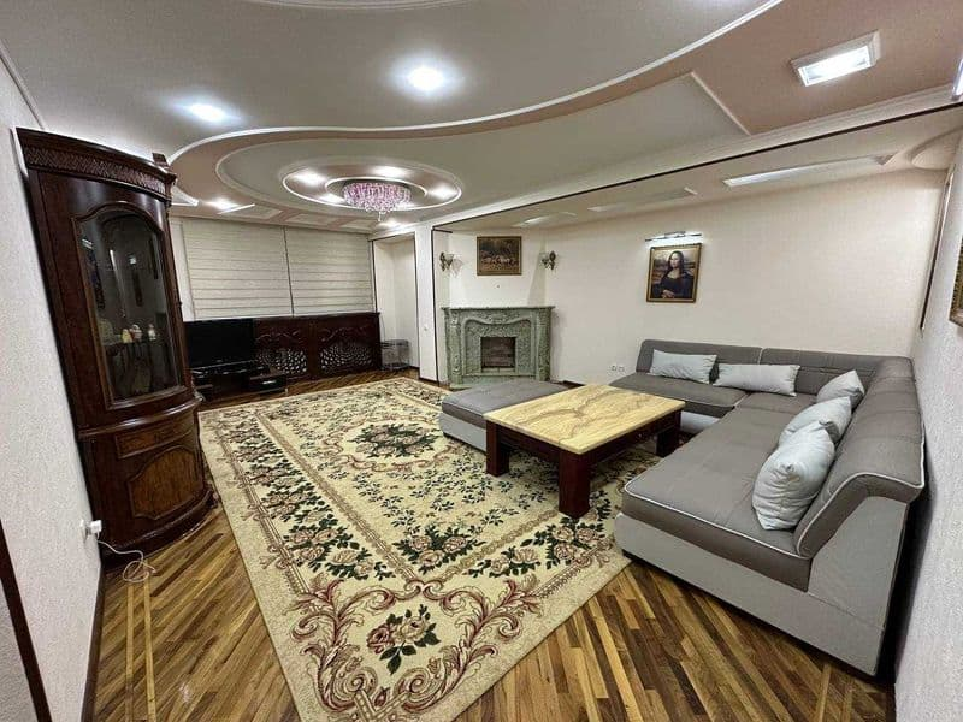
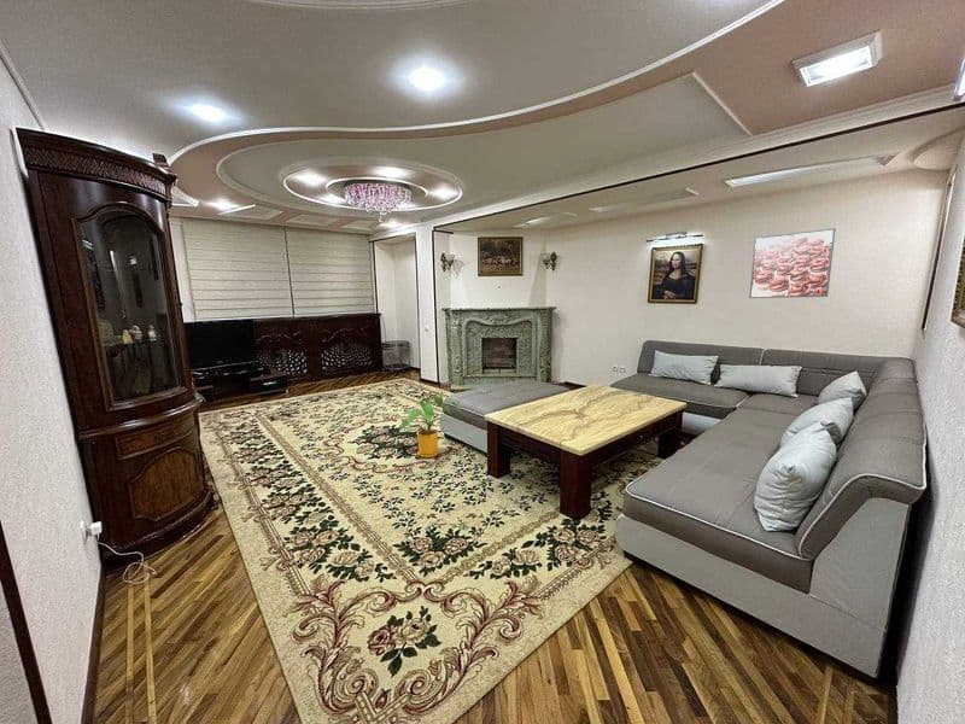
+ house plant [399,395,461,459]
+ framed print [748,227,837,299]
